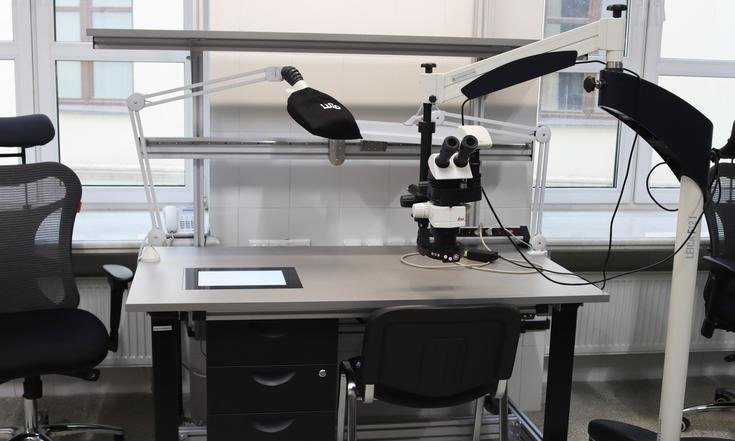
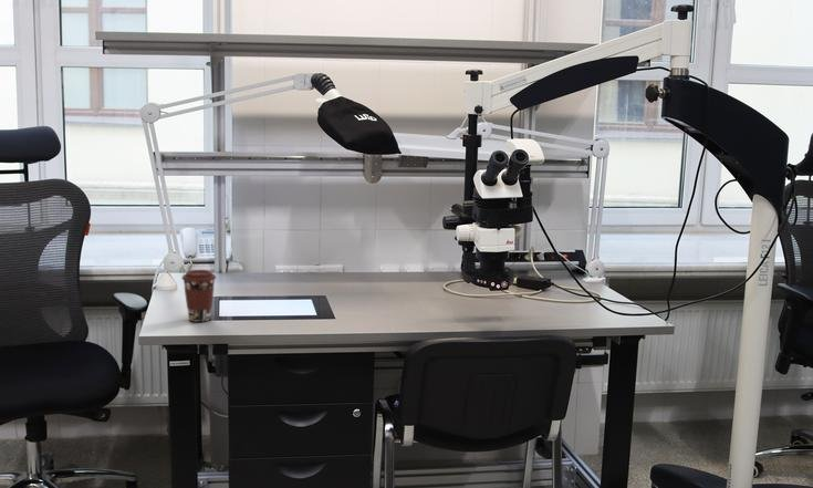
+ coffee cup [180,269,217,323]
